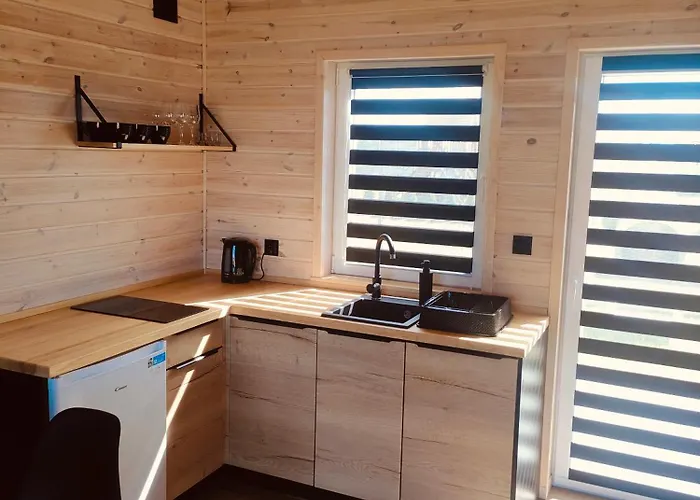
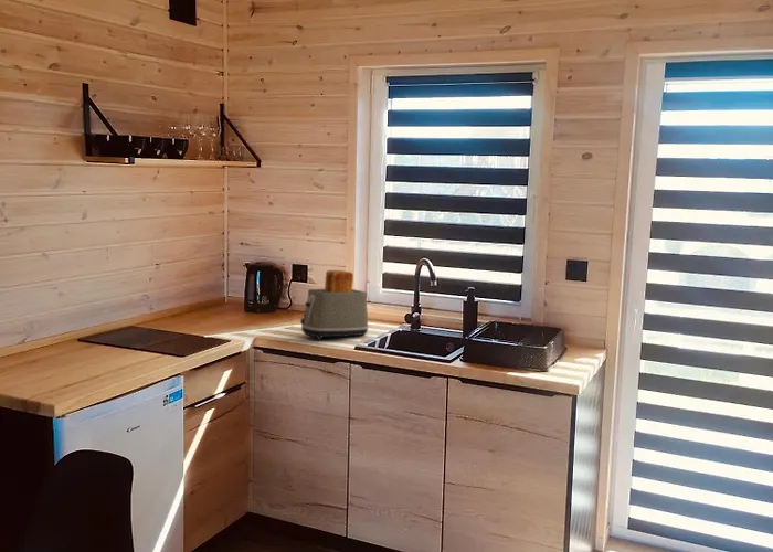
+ toaster [299,269,370,341]
